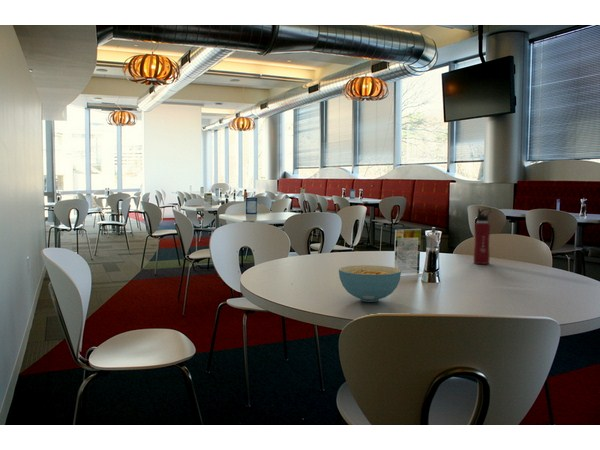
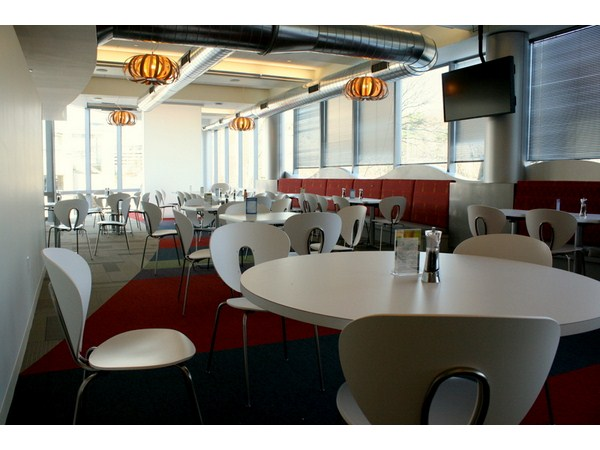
- water bottle [473,207,492,265]
- cereal bowl [338,264,402,303]
